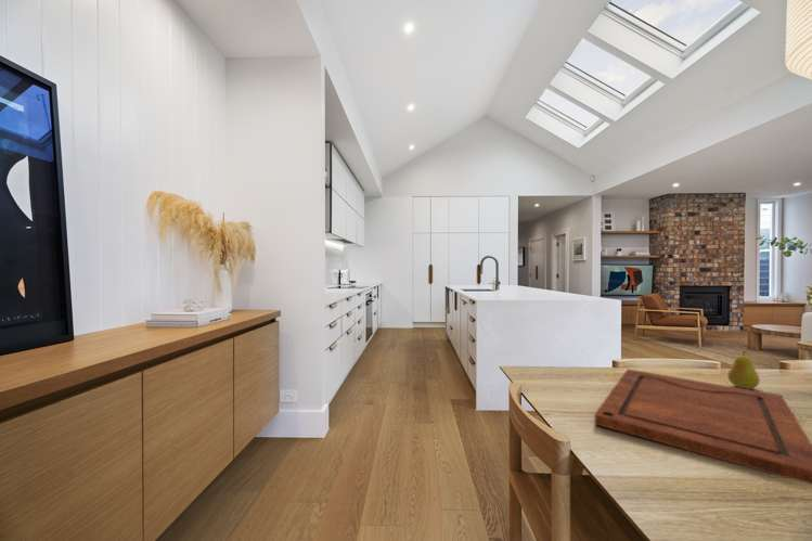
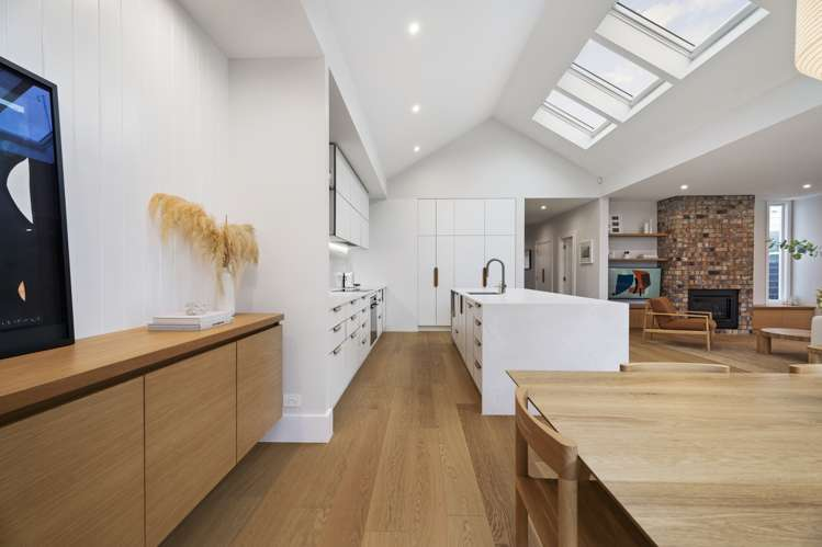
- fruit [726,349,761,389]
- cutting board [593,369,812,486]
